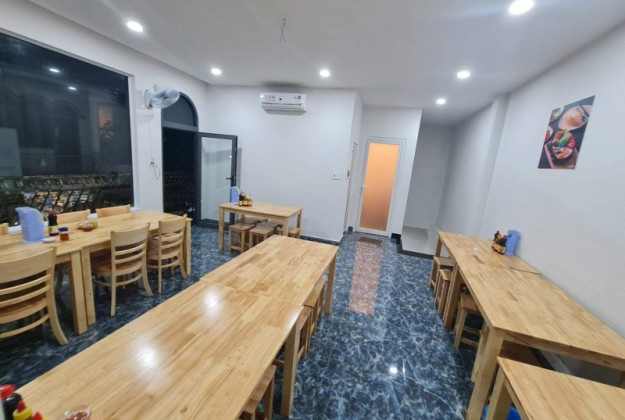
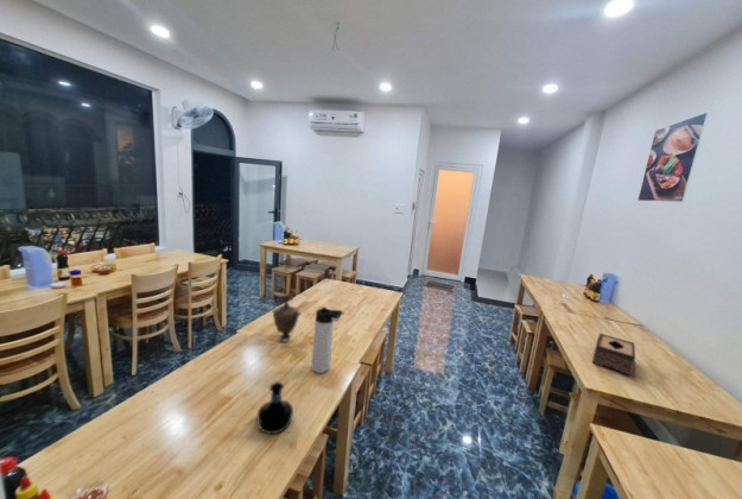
+ vase [271,293,302,343]
+ thermos bottle [310,307,344,374]
+ tissue box [591,333,636,377]
+ tequila bottle [255,380,294,435]
